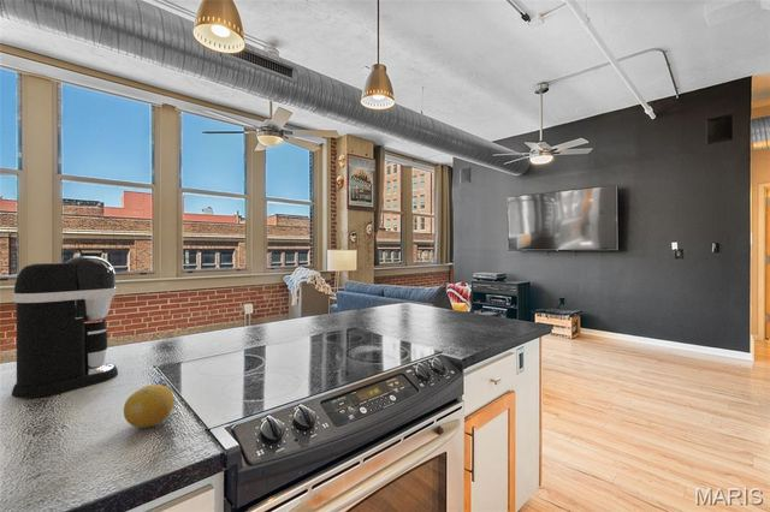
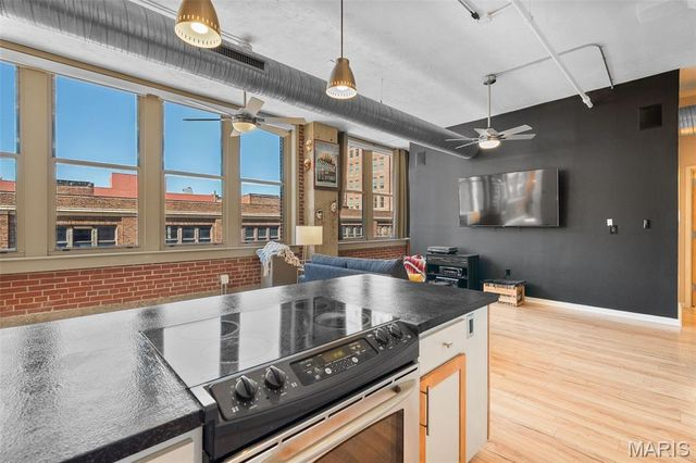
- coffee maker [11,255,119,399]
- fruit [123,383,176,429]
